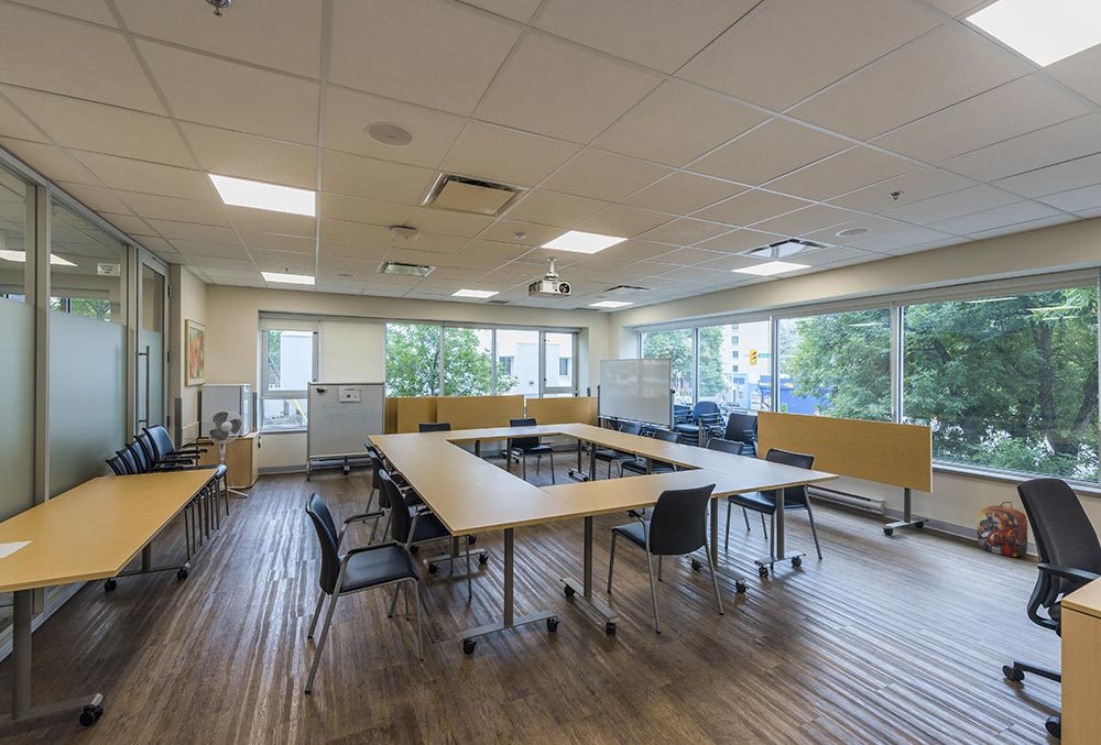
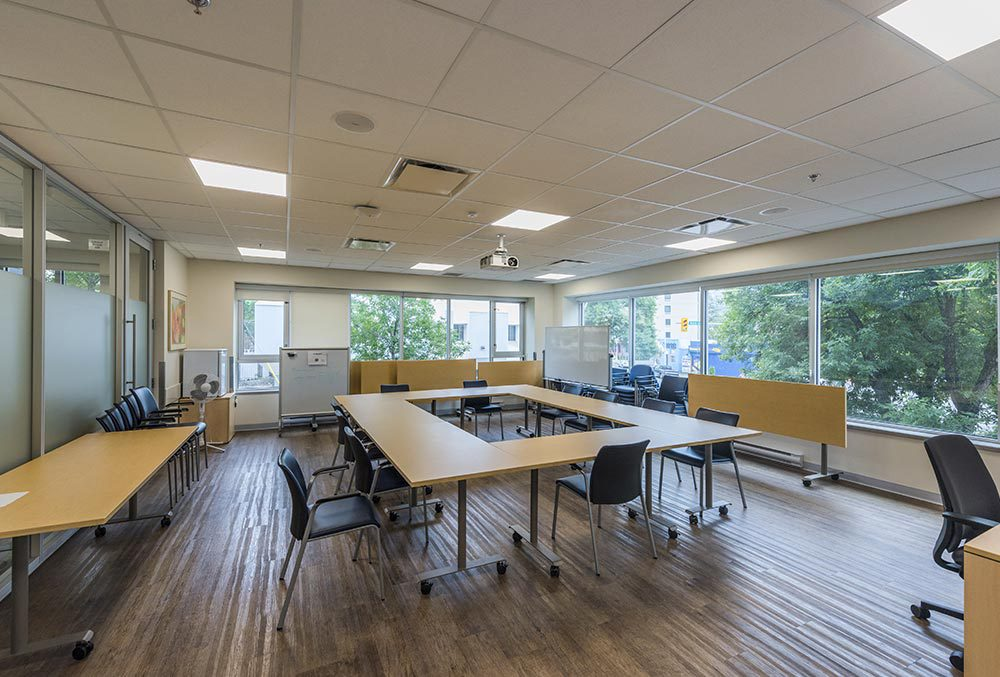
- backpack [975,501,1028,558]
